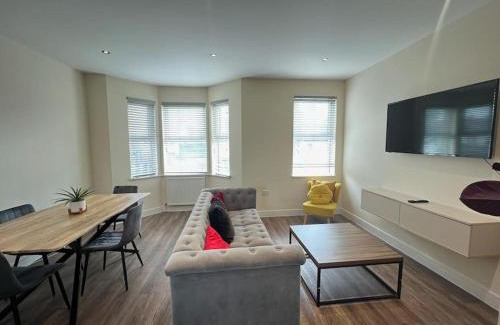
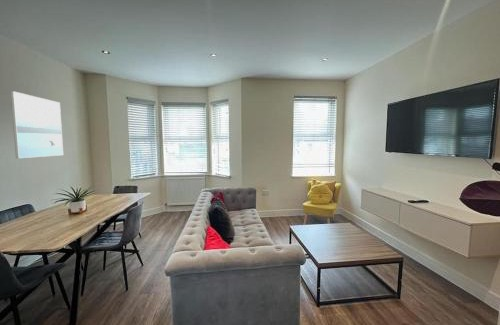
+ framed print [10,90,64,159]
